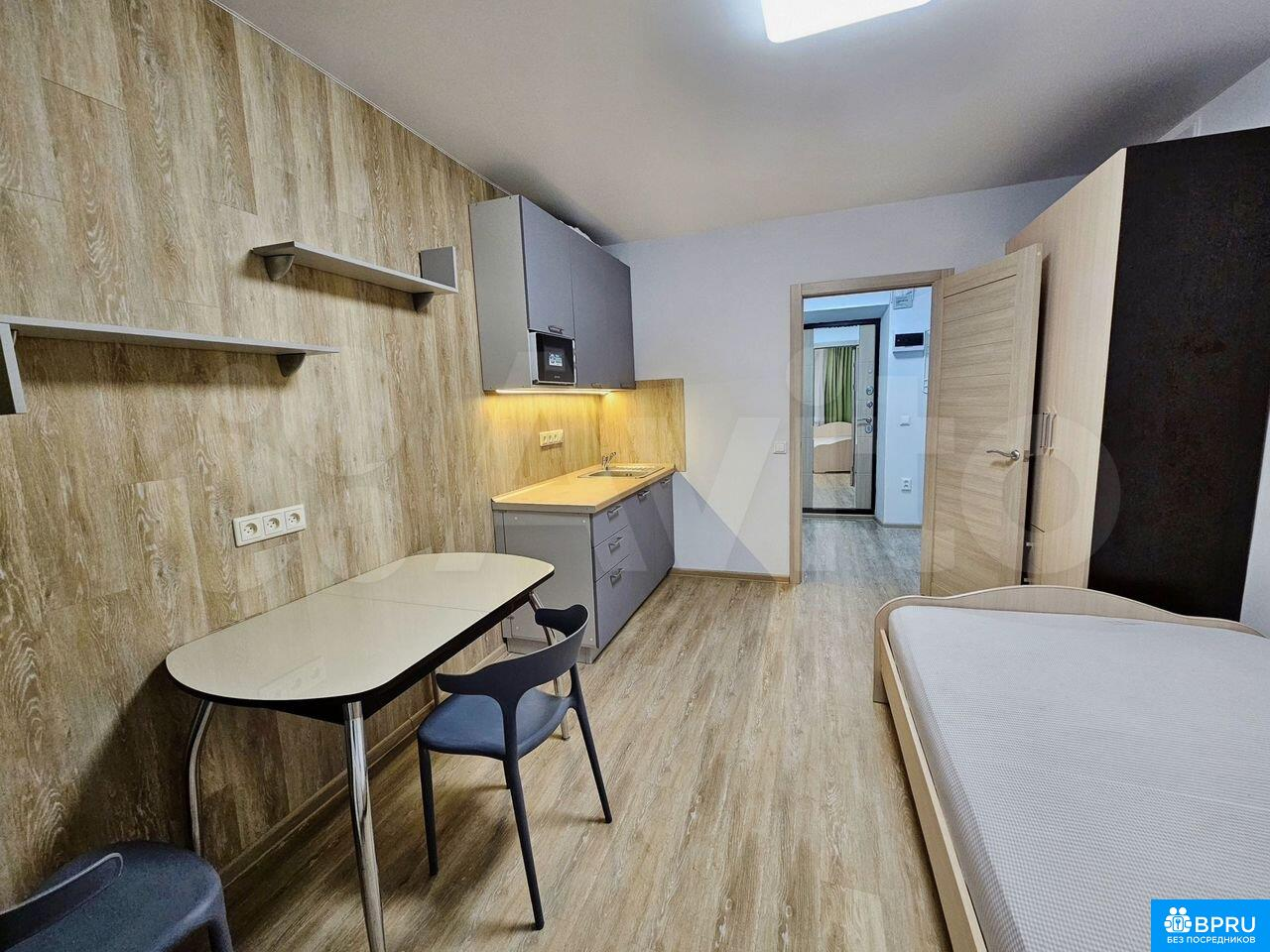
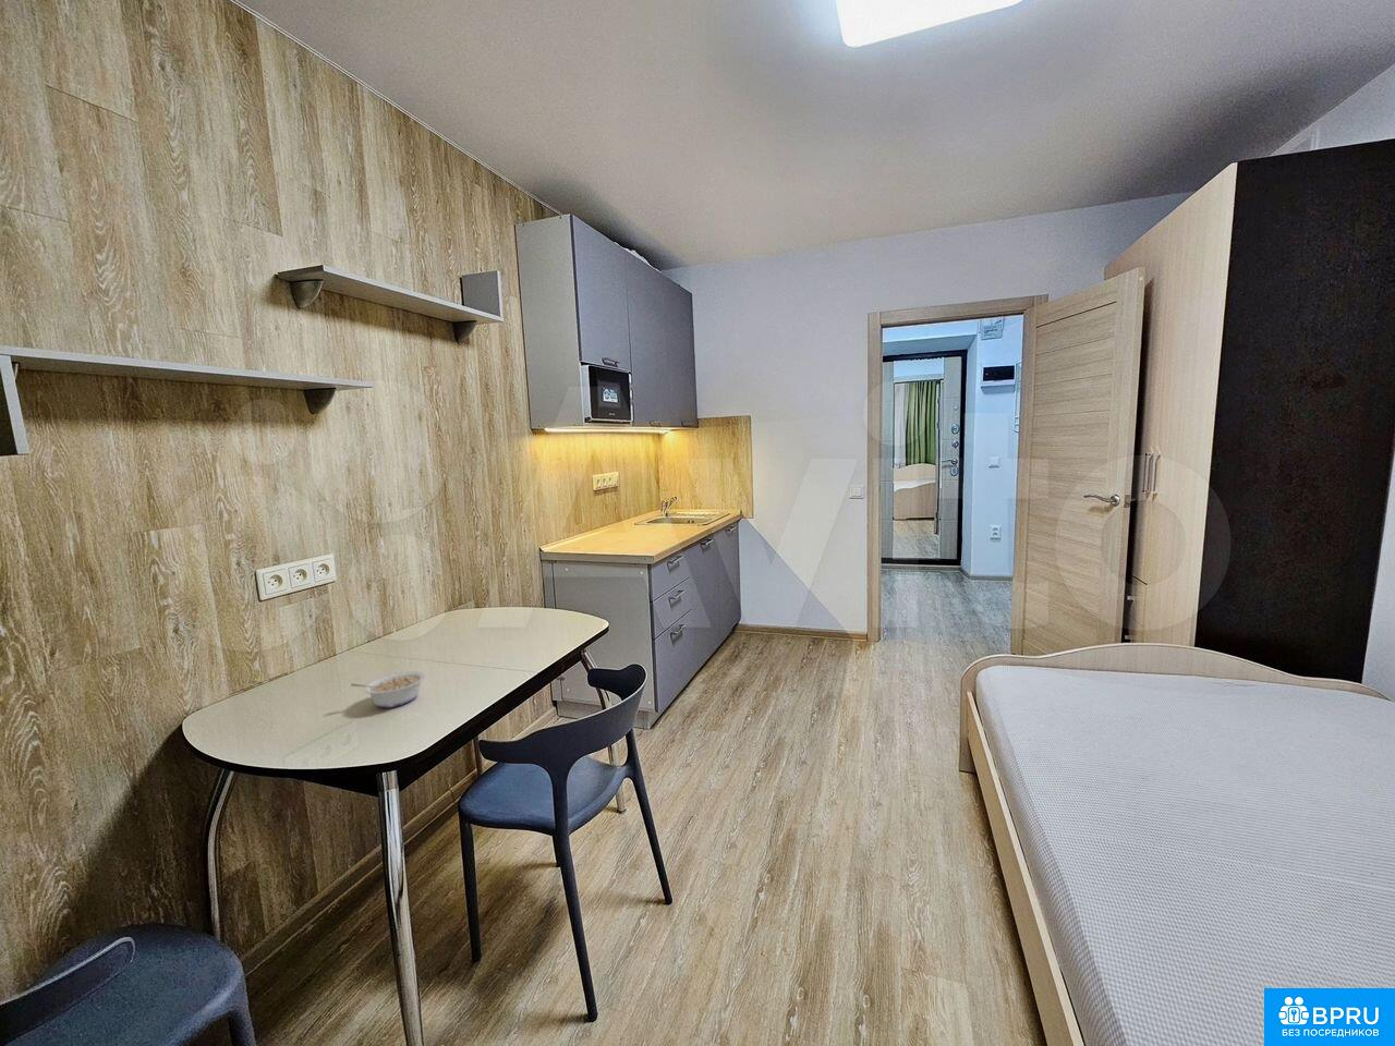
+ legume [349,670,426,710]
